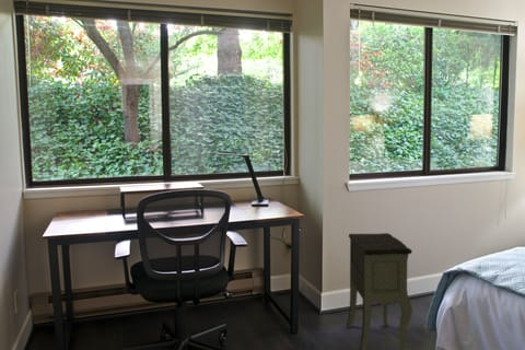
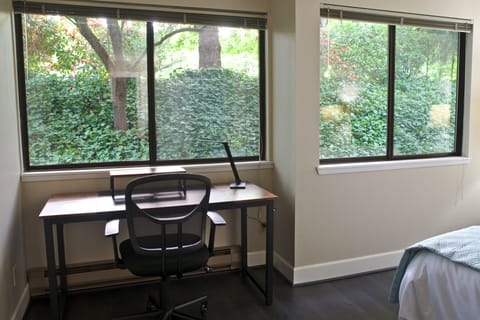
- nightstand [346,232,413,350]
